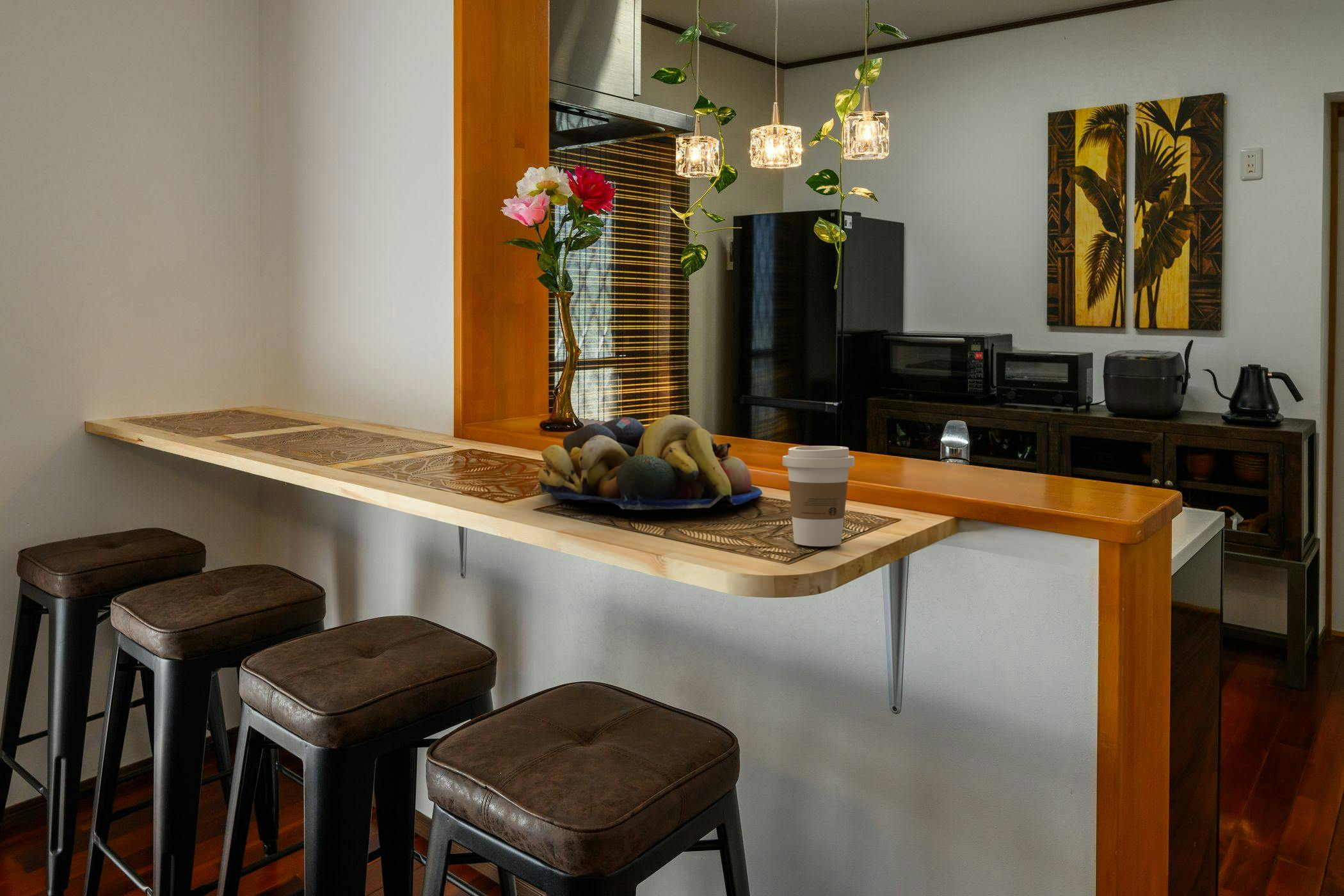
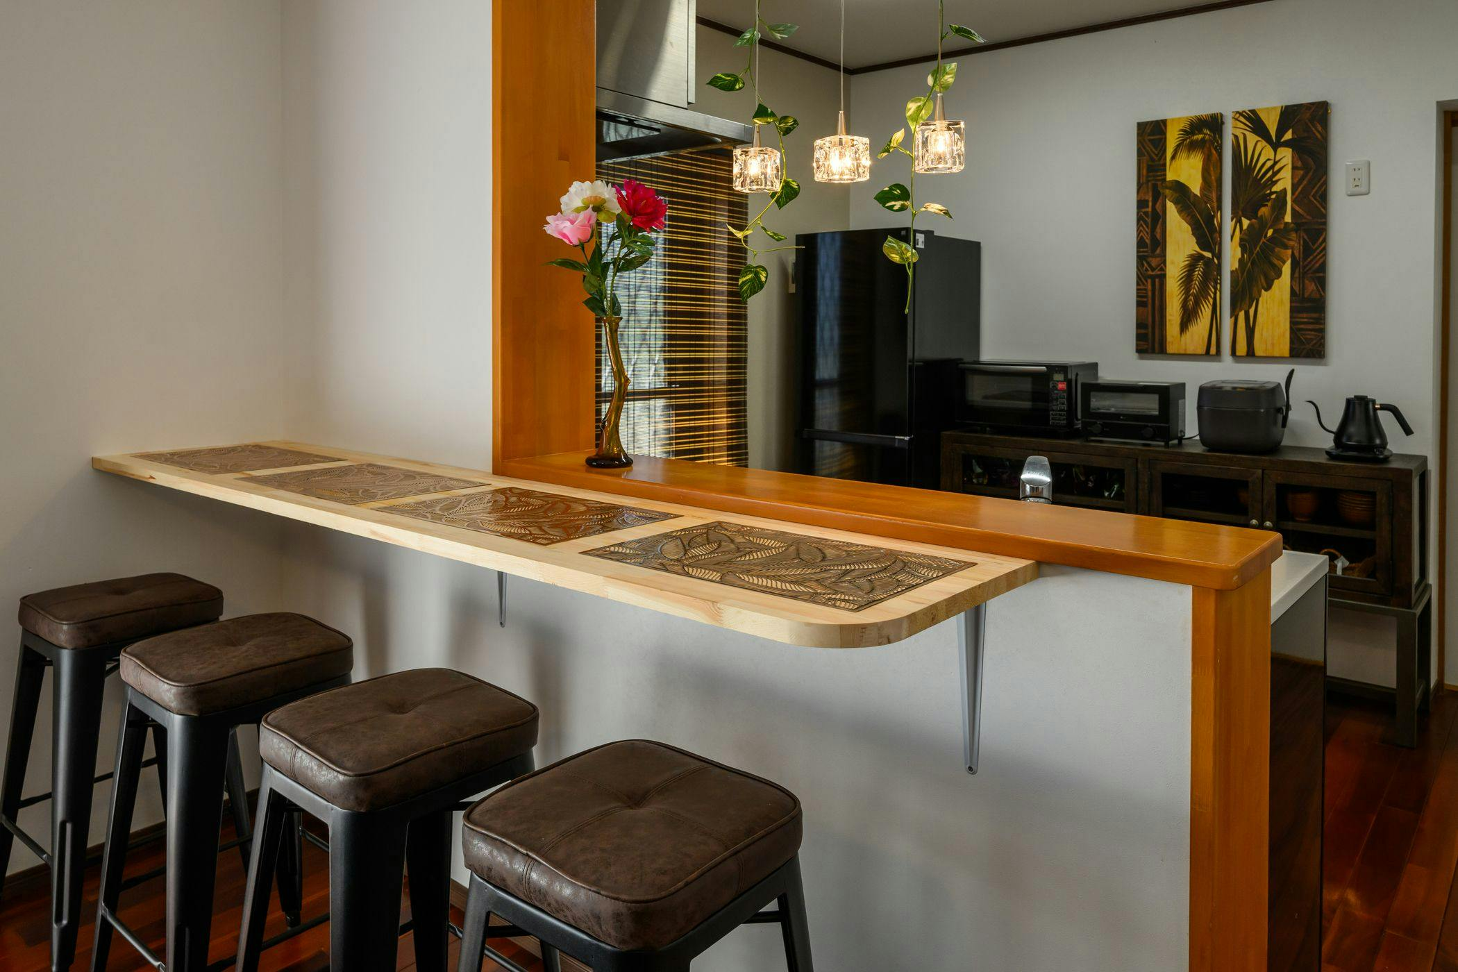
- fruit bowl [538,414,763,511]
- coffee cup [782,445,855,547]
